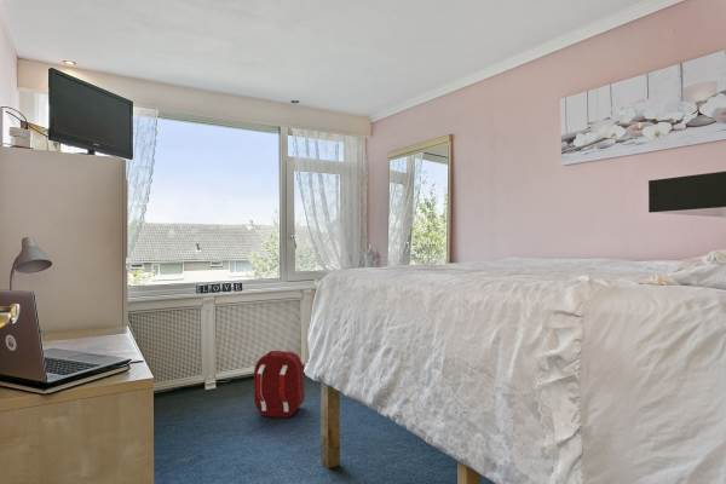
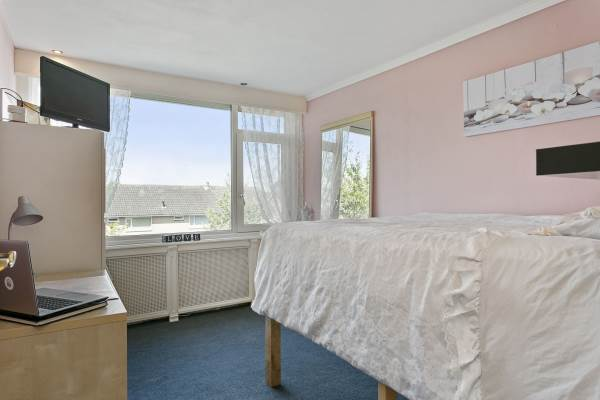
- backpack [253,350,306,419]
